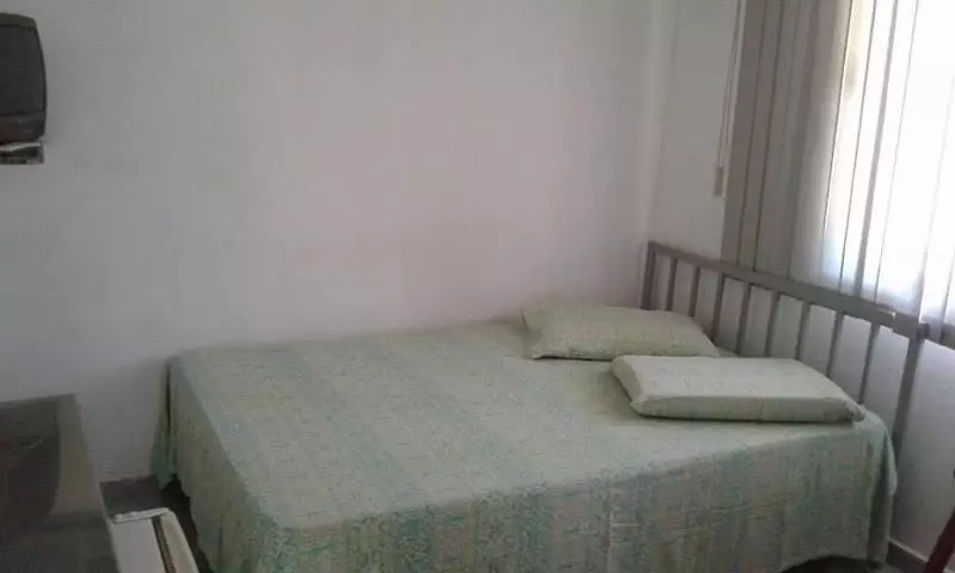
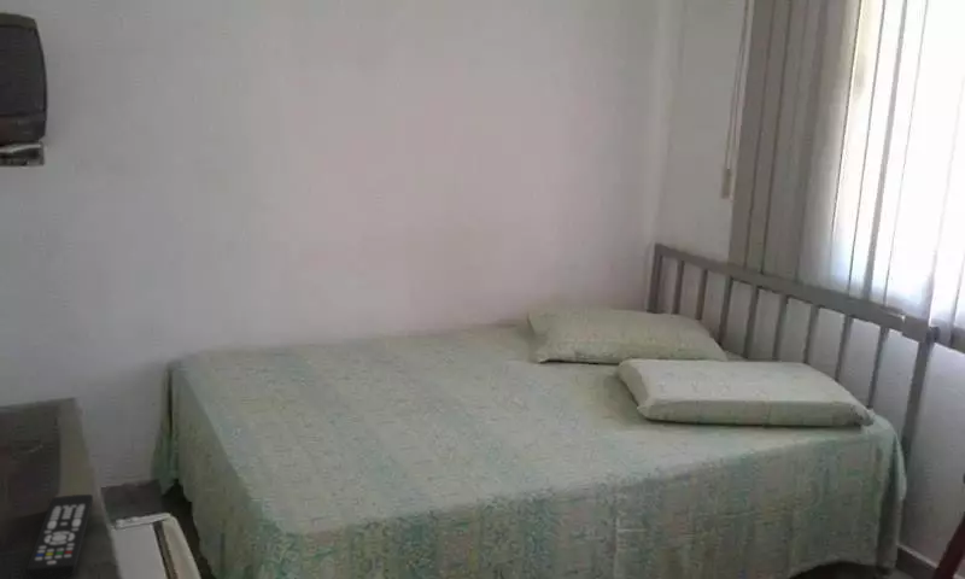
+ remote control [25,493,94,579]
